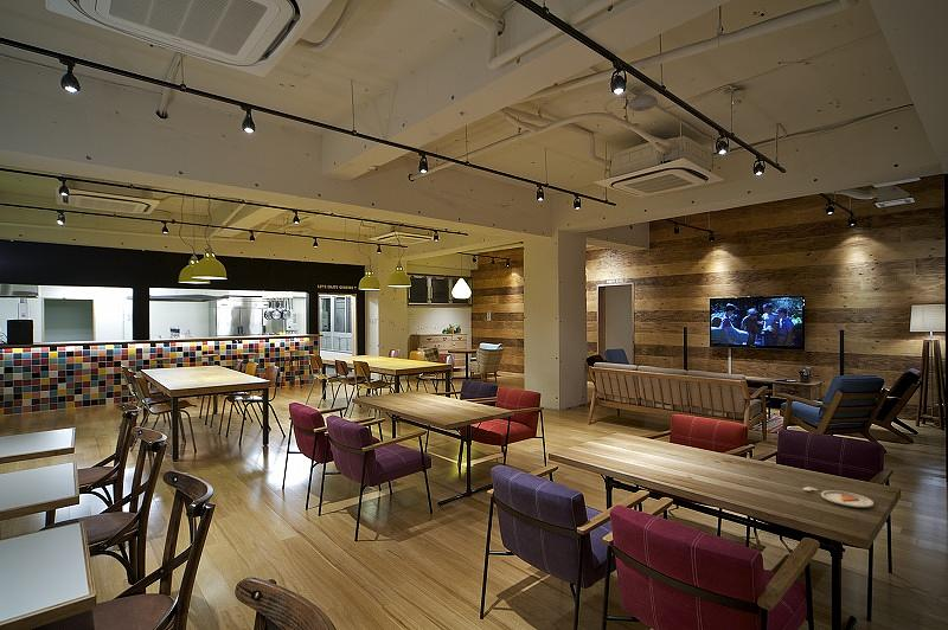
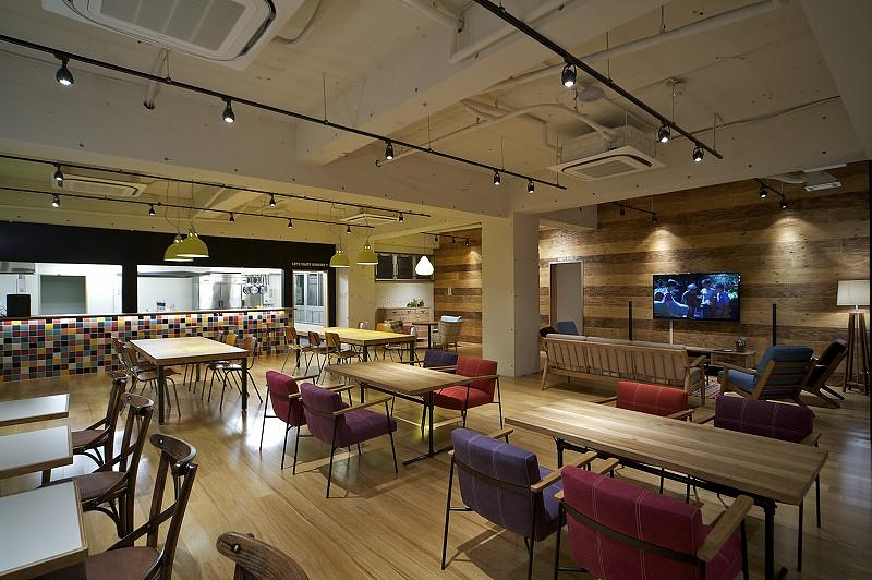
- dinner plate [802,486,875,509]
